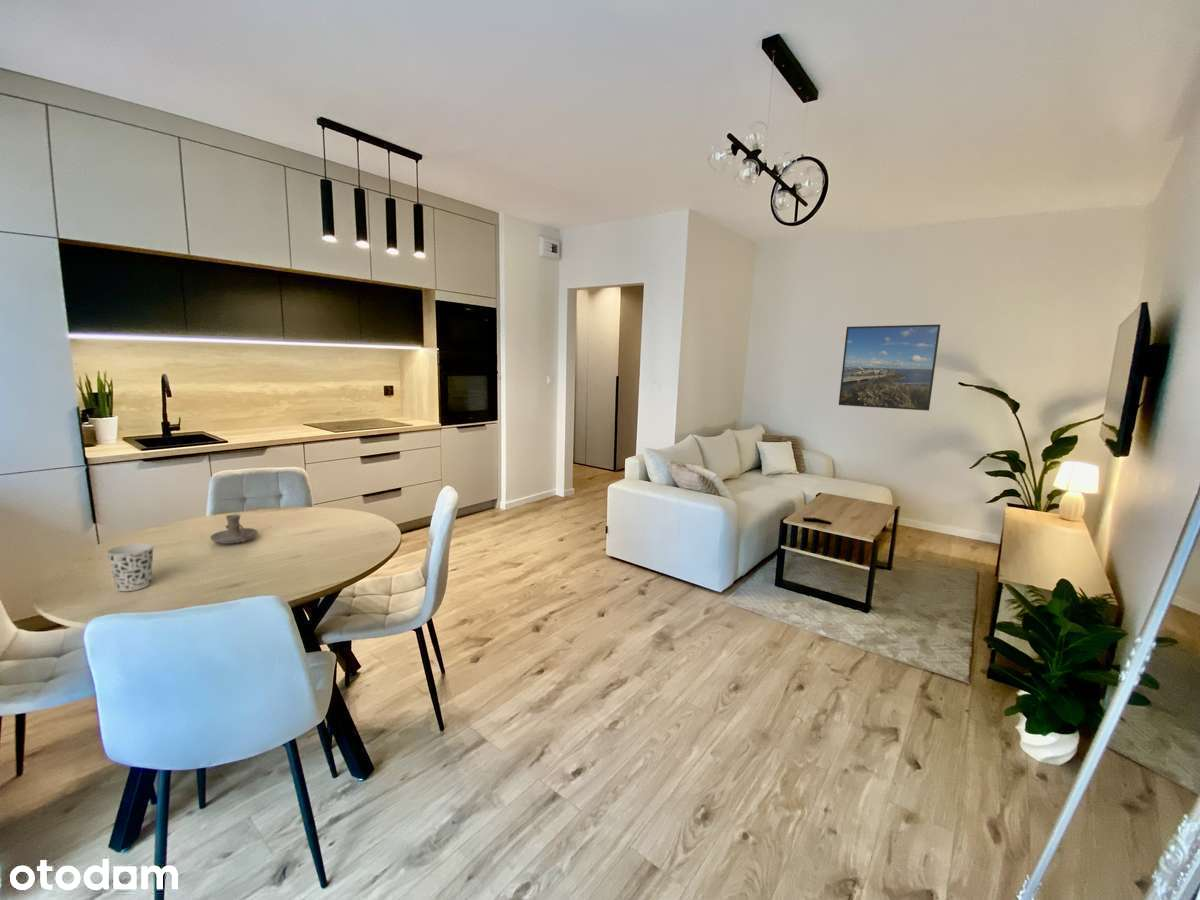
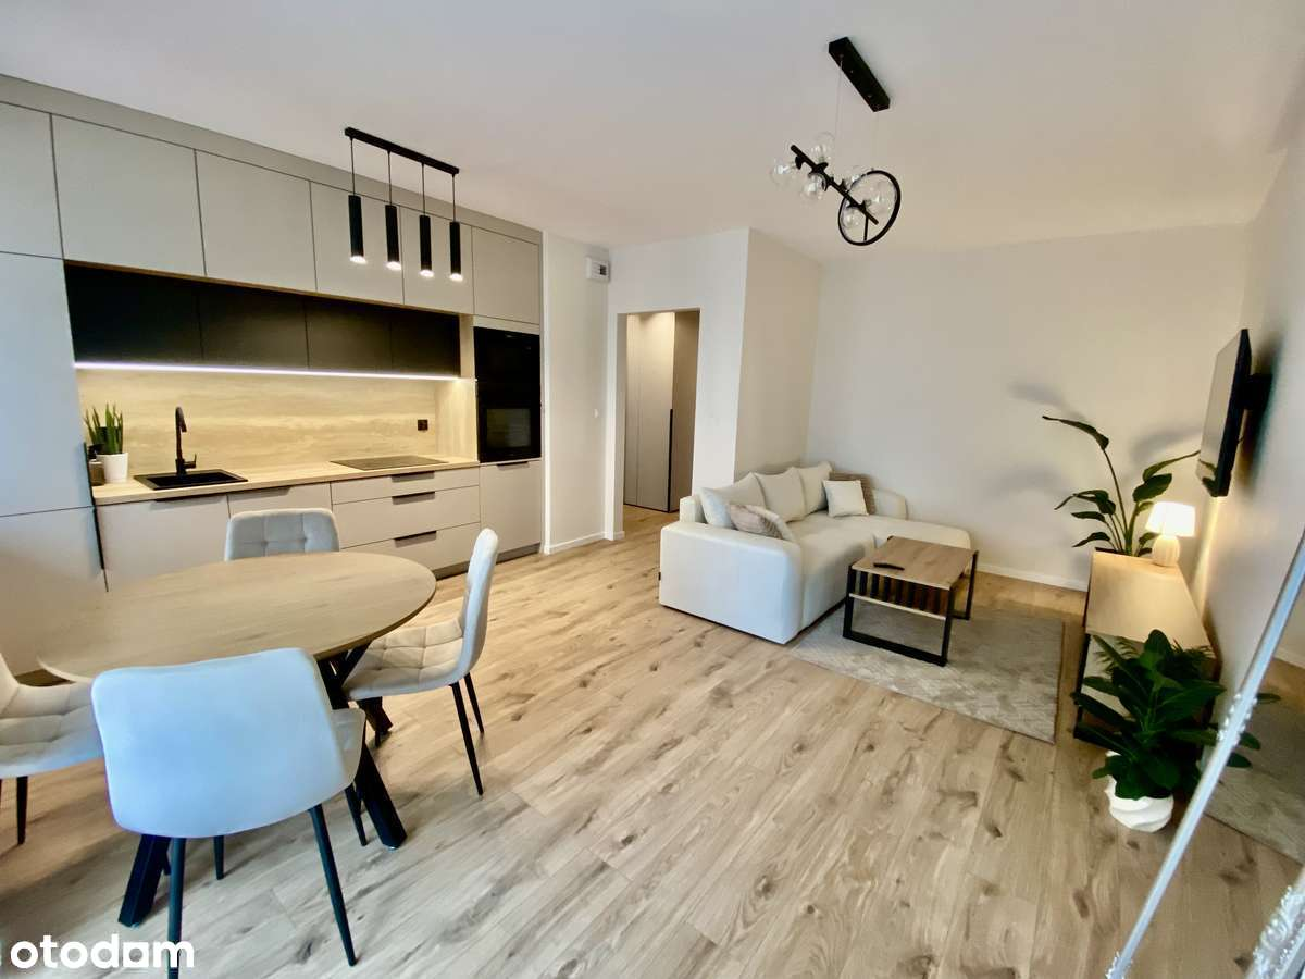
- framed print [838,324,941,412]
- candle holder [209,513,258,545]
- cup [105,542,155,592]
